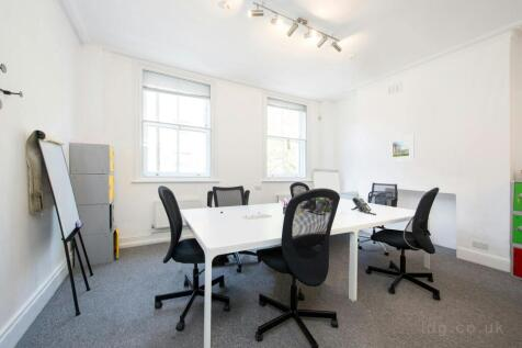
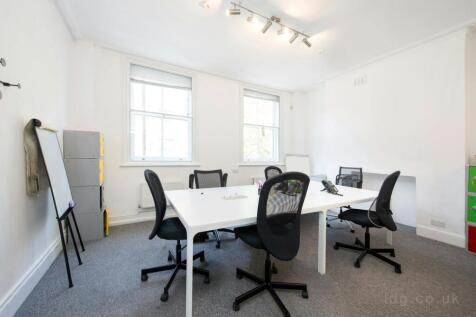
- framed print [387,134,416,162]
